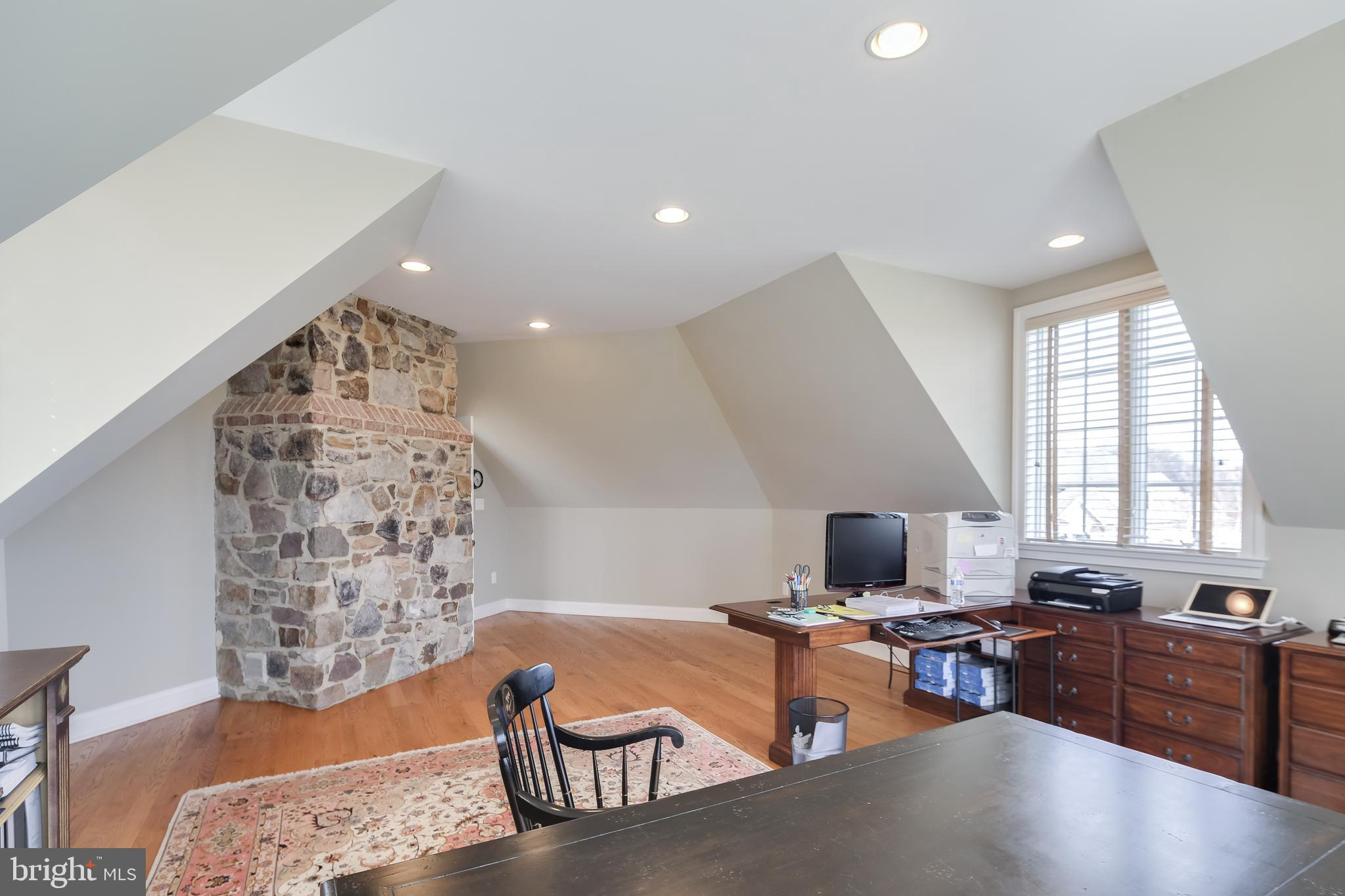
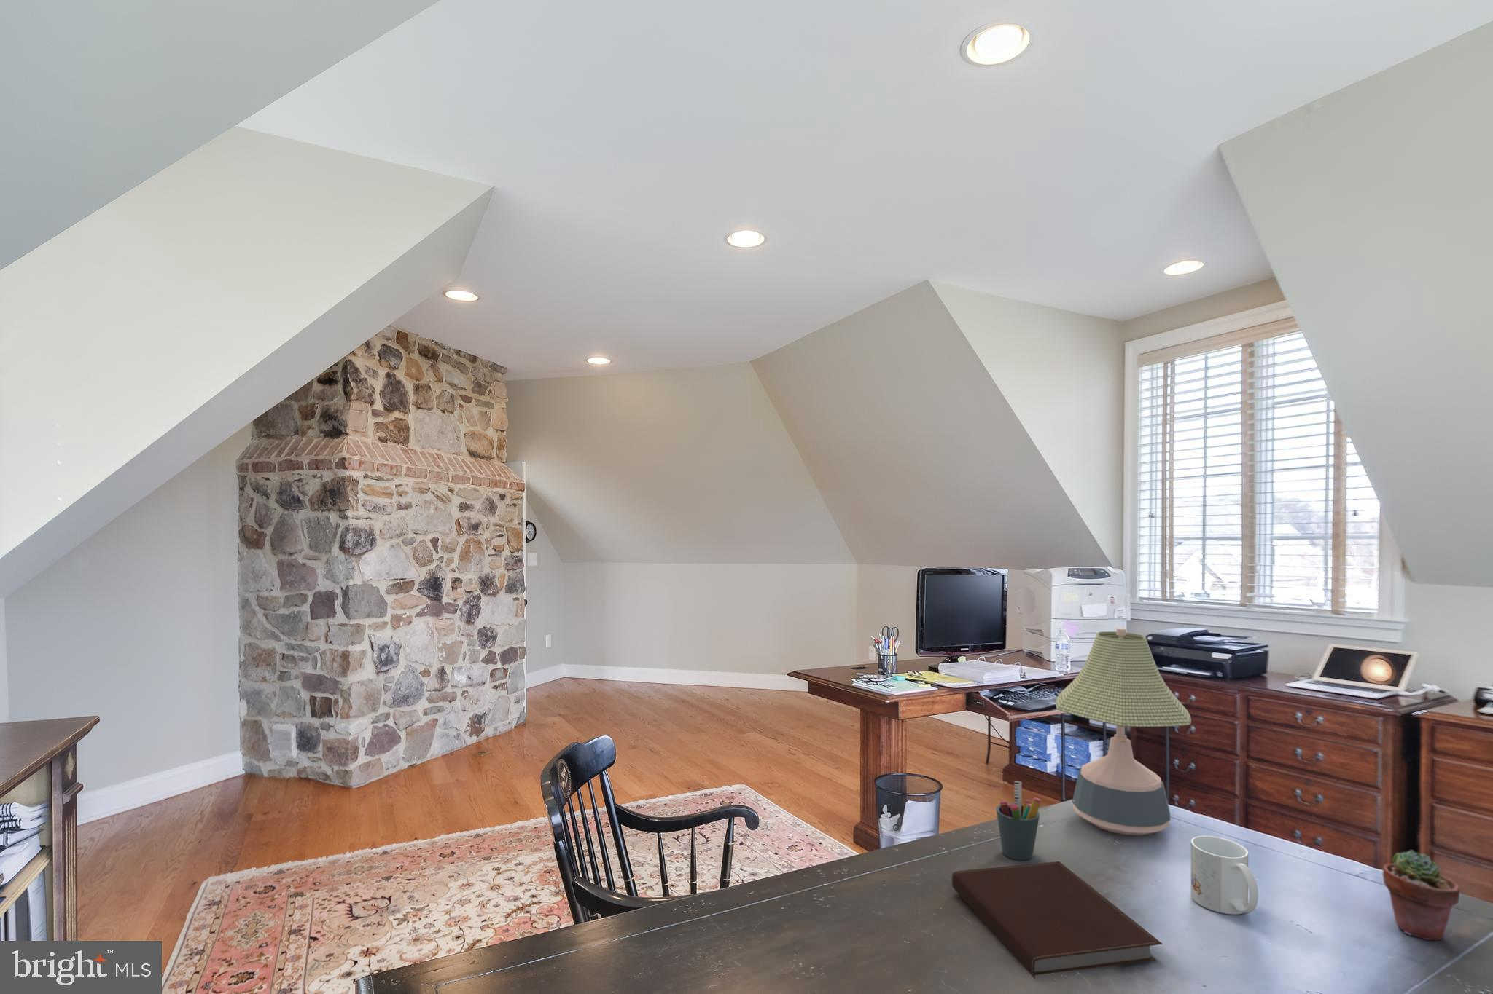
+ potted succulent [1382,850,1461,942]
+ pen holder [996,781,1041,861]
+ mug [1190,835,1259,915]
+ desk lamp [1055,627,1192,836]
+ notebook [951,861,1162,980]
